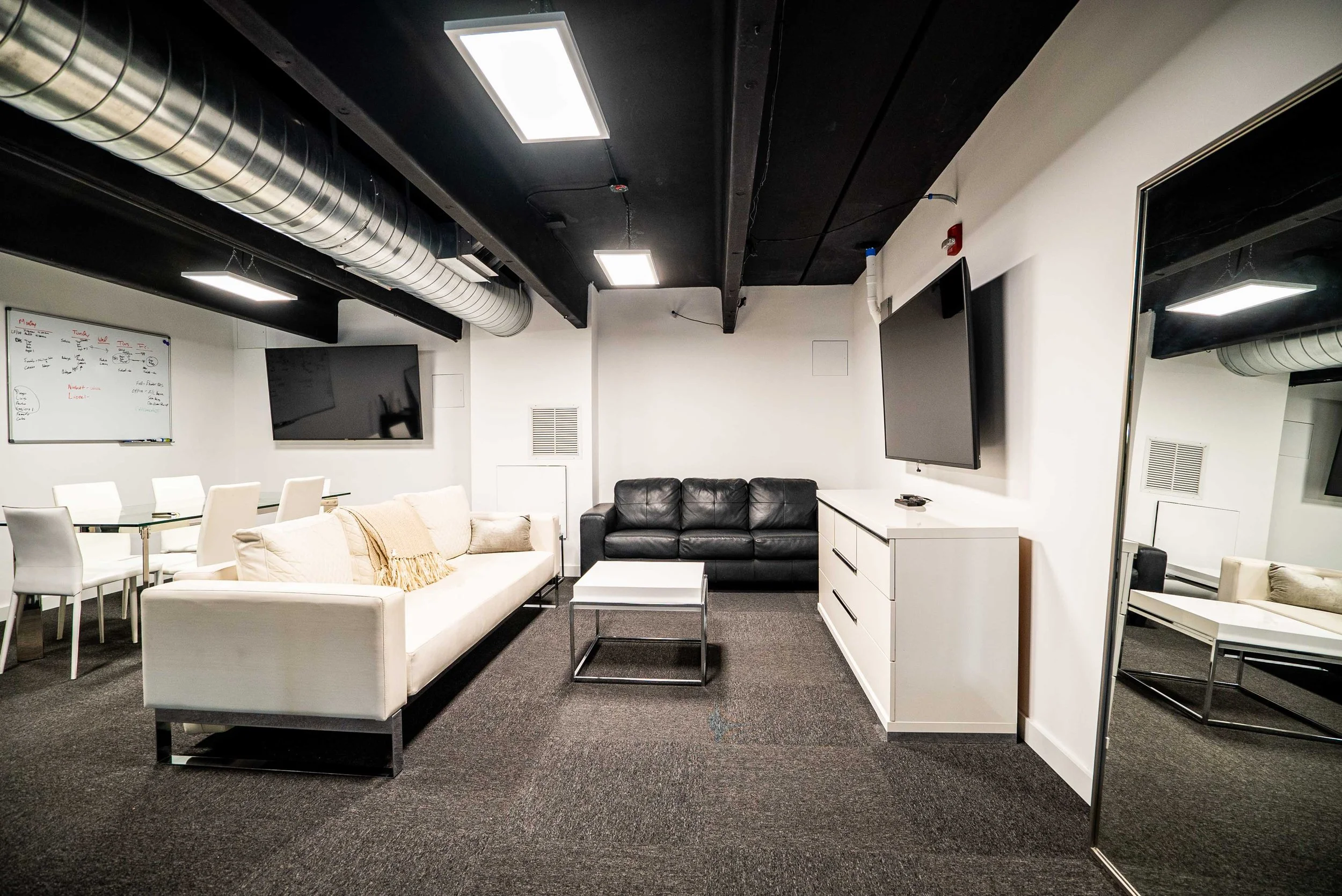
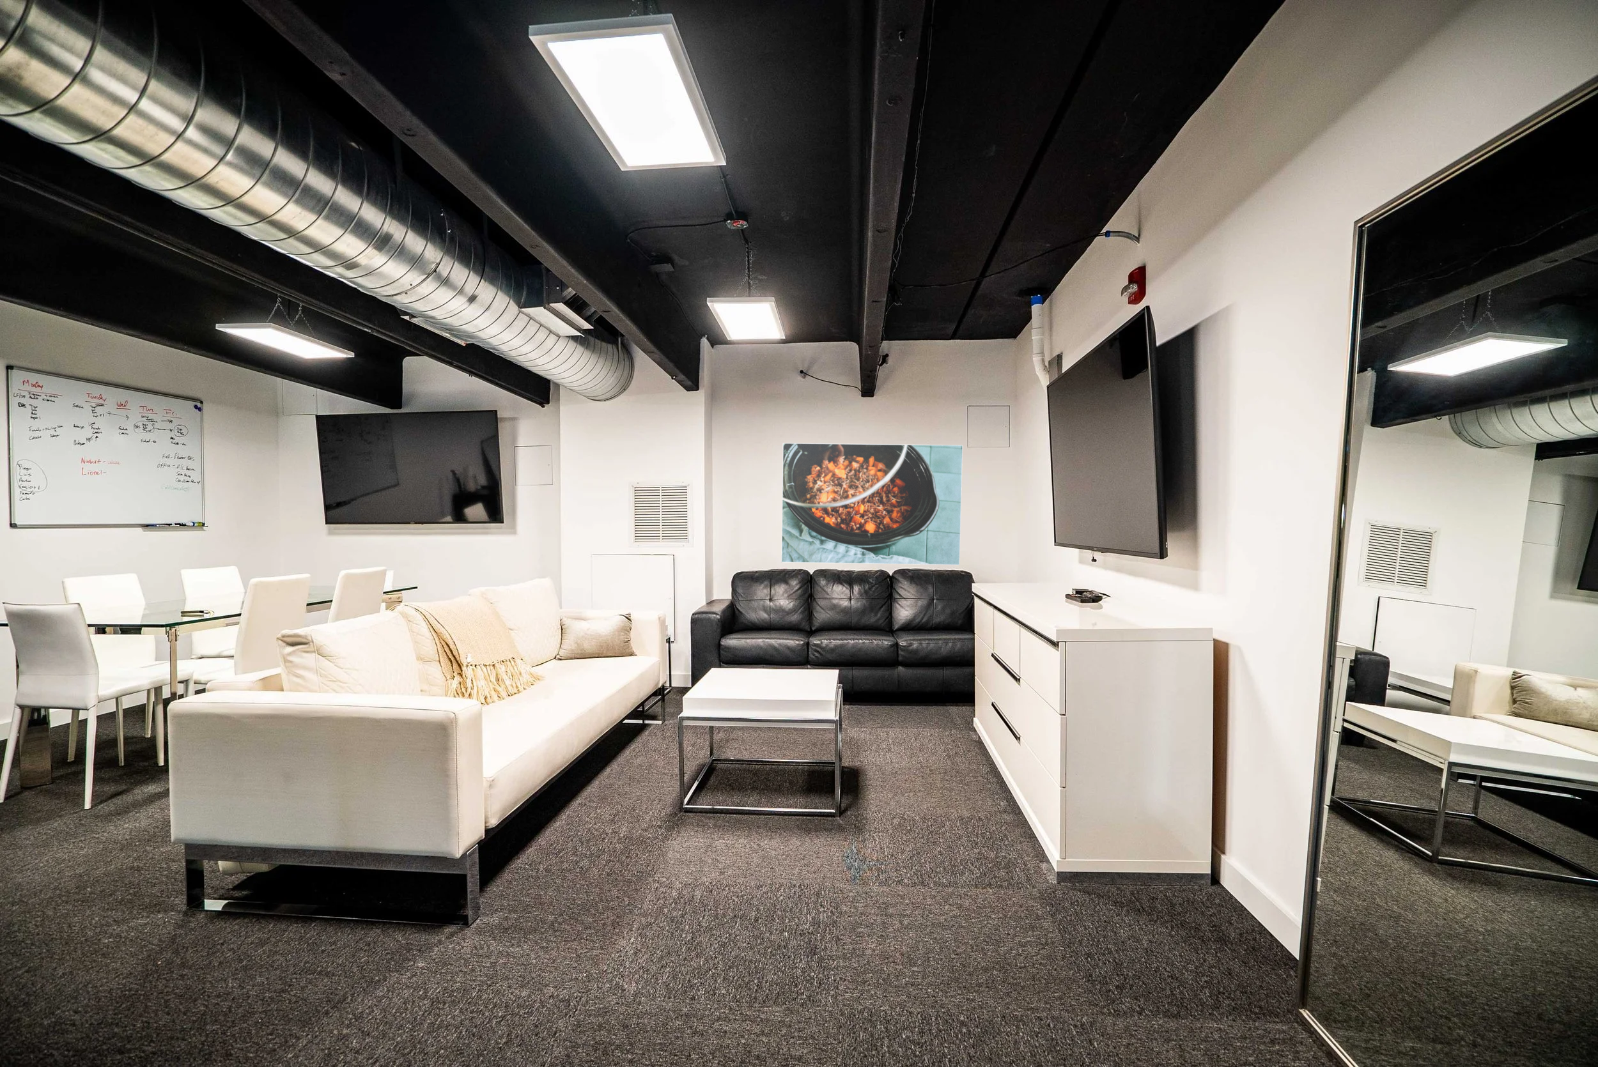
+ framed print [780,442,963,566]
